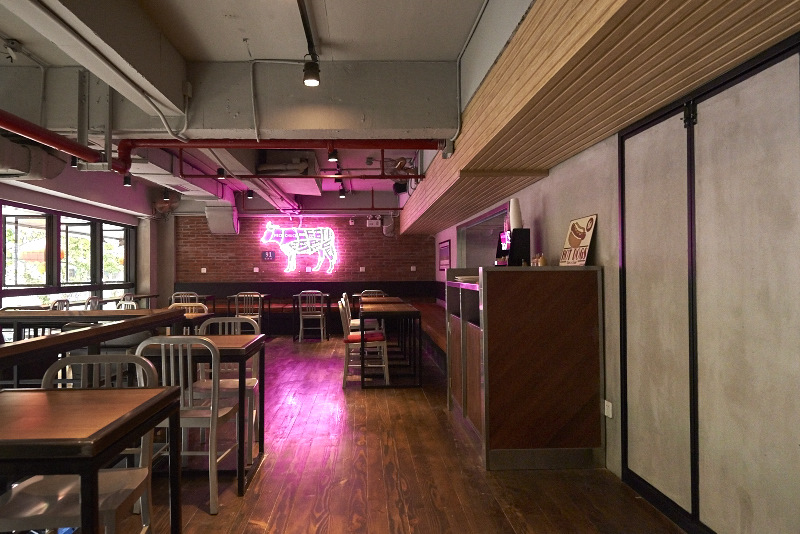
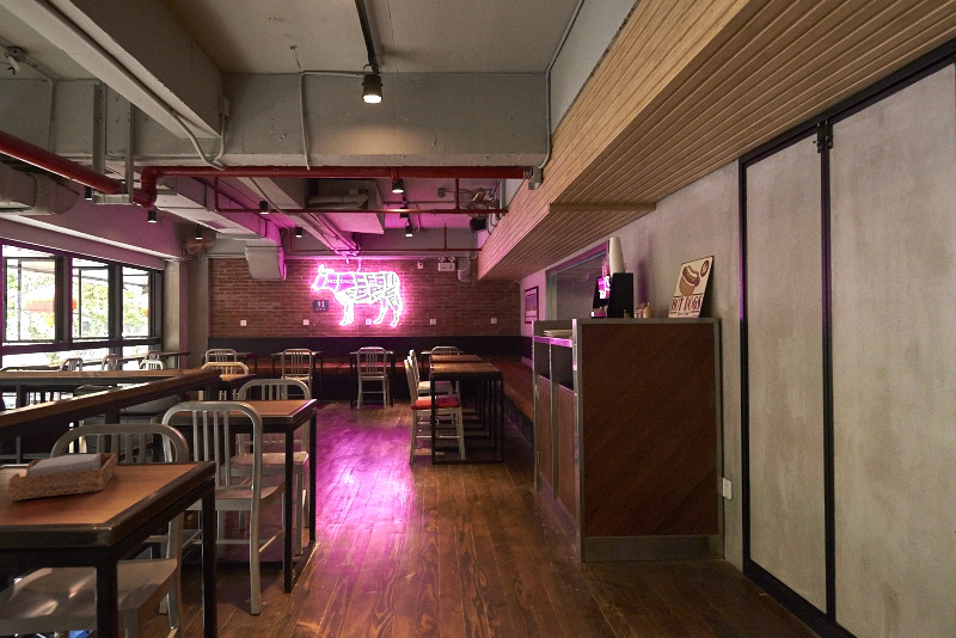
+ napkin holder [7,452,118,502]
